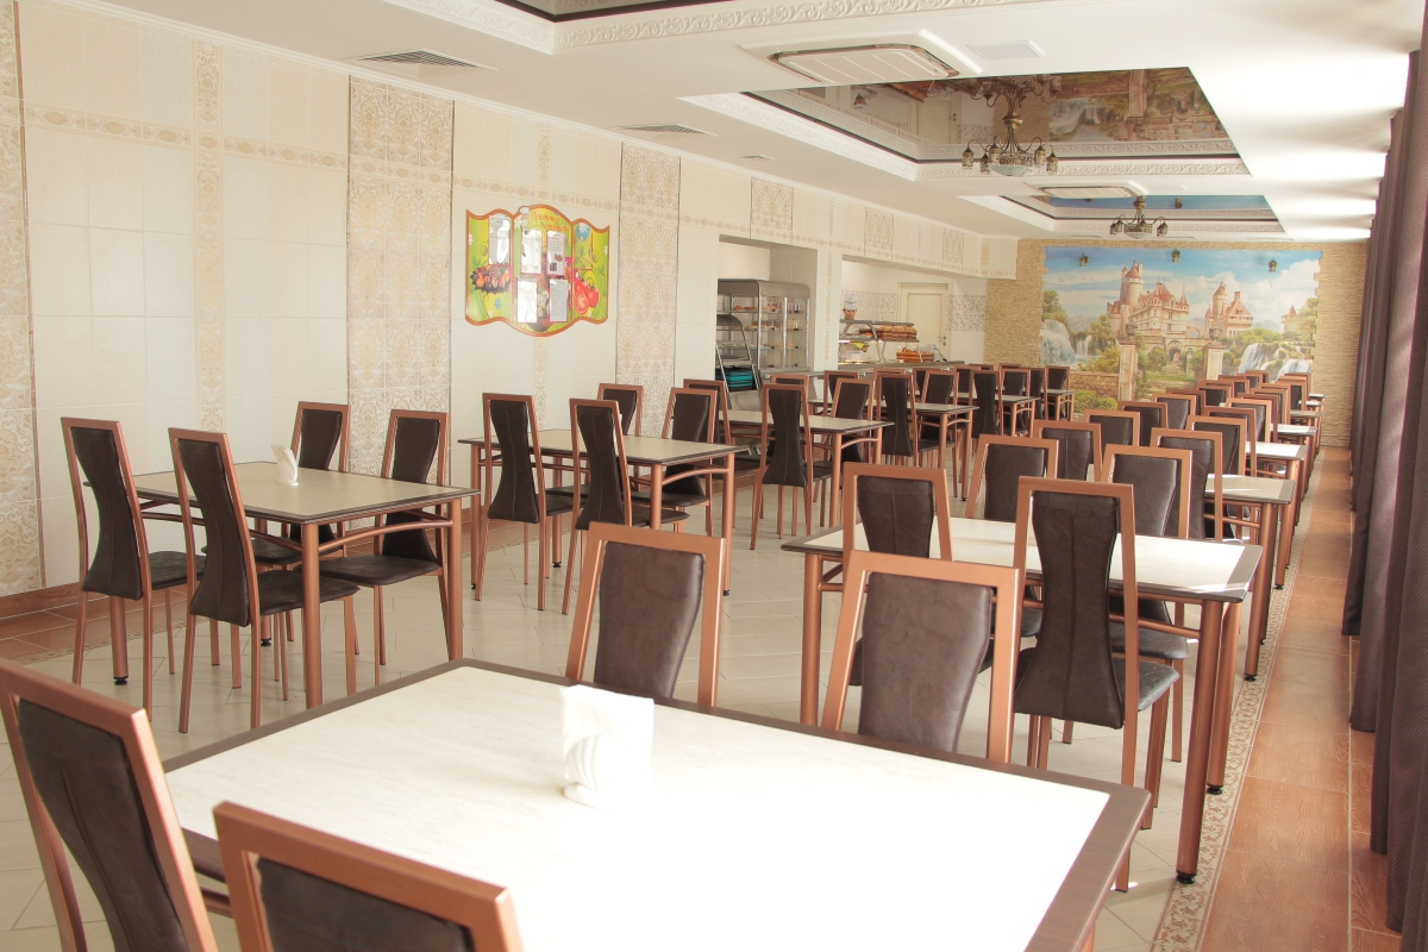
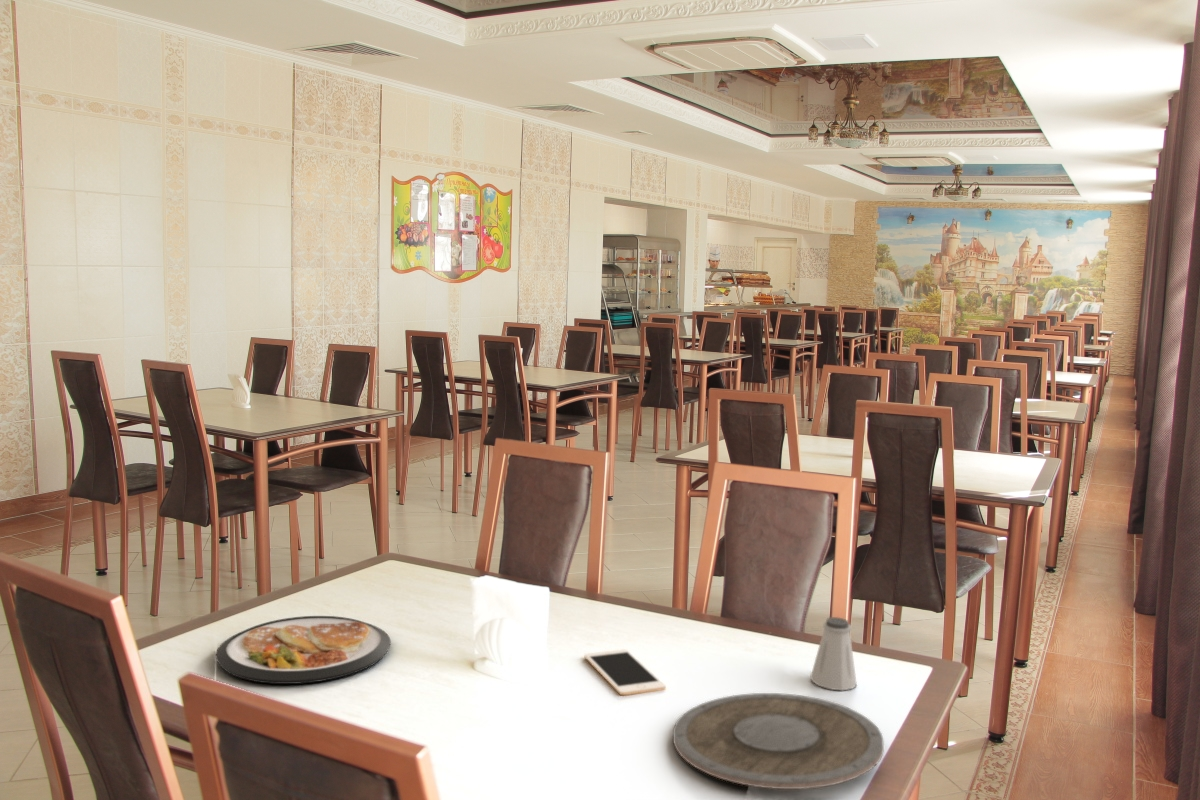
+ dish [215,615,392,685]
+ cell phone [584,648,667,696]
+ saltshaker [810,616,858,691]
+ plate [672,692,885,790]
